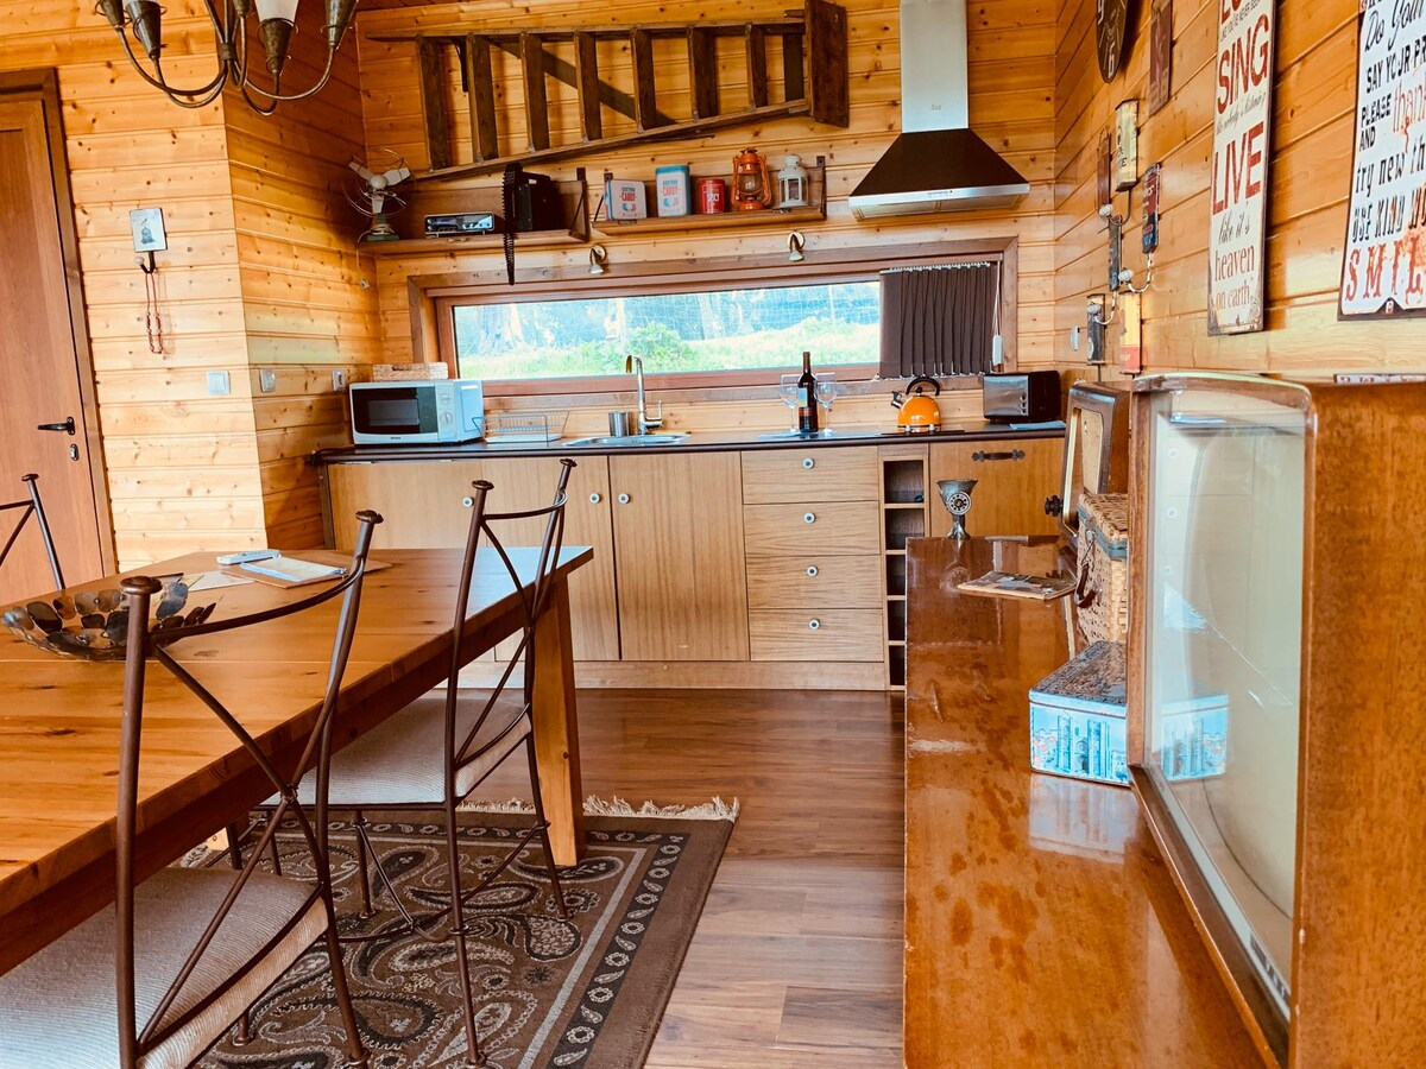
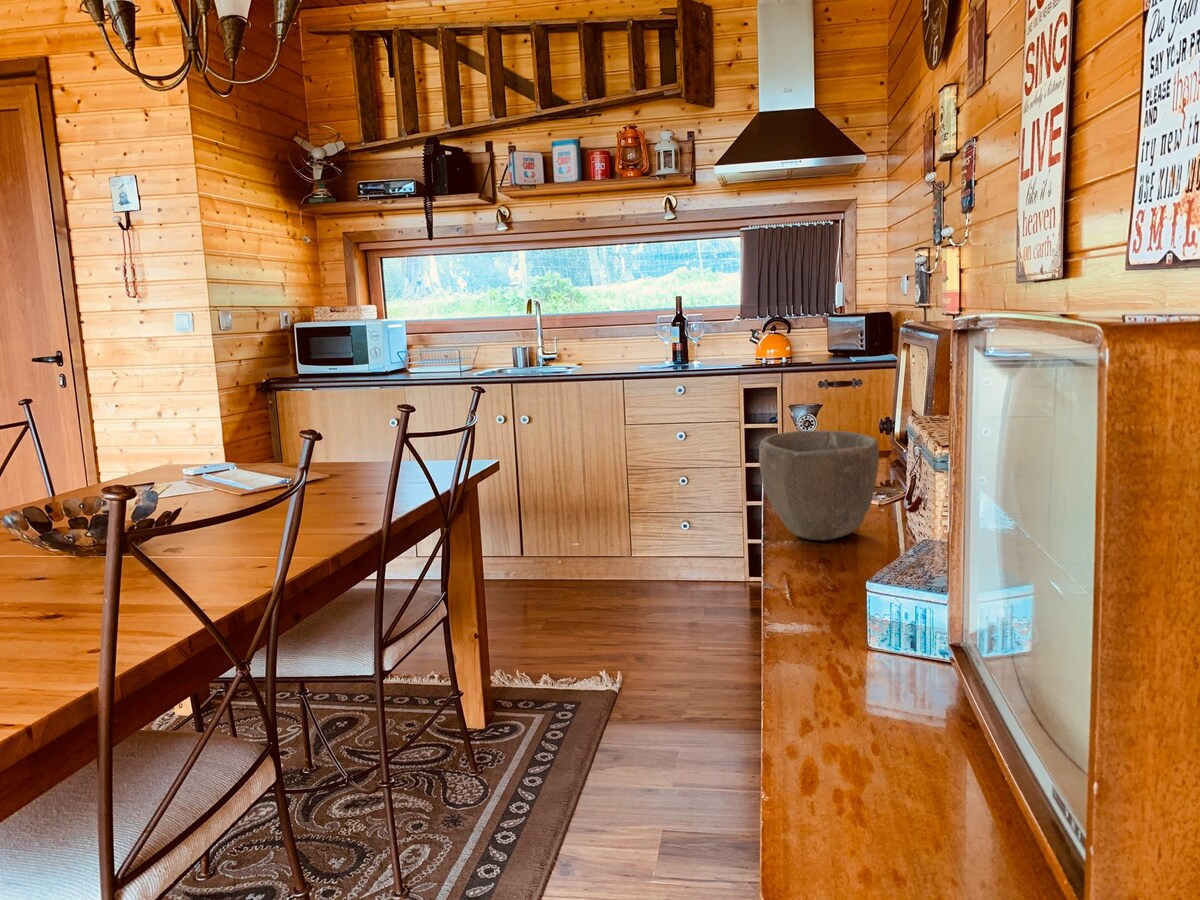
+ bowl [758,430,880,541]
